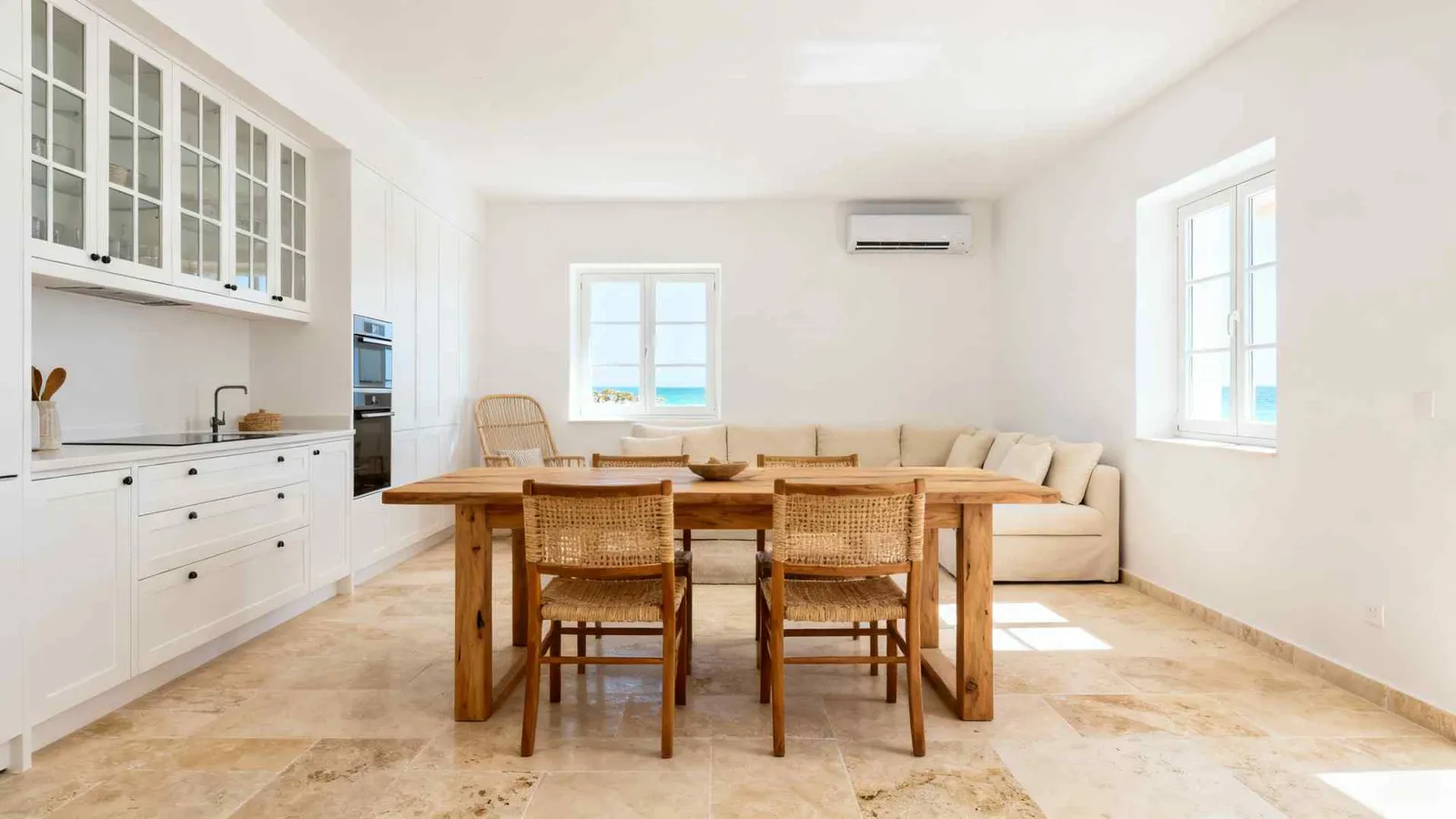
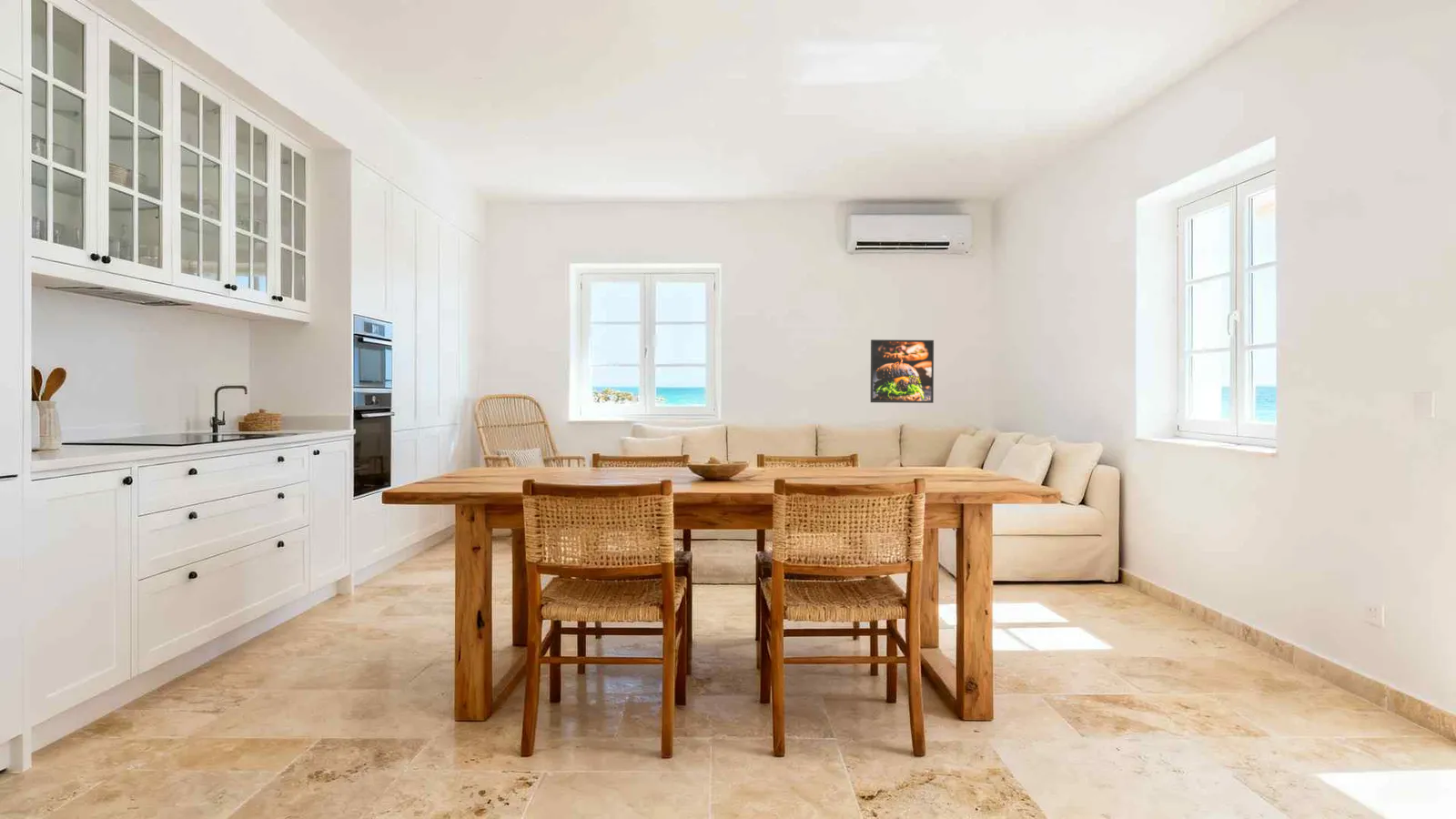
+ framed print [870,339,935,404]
